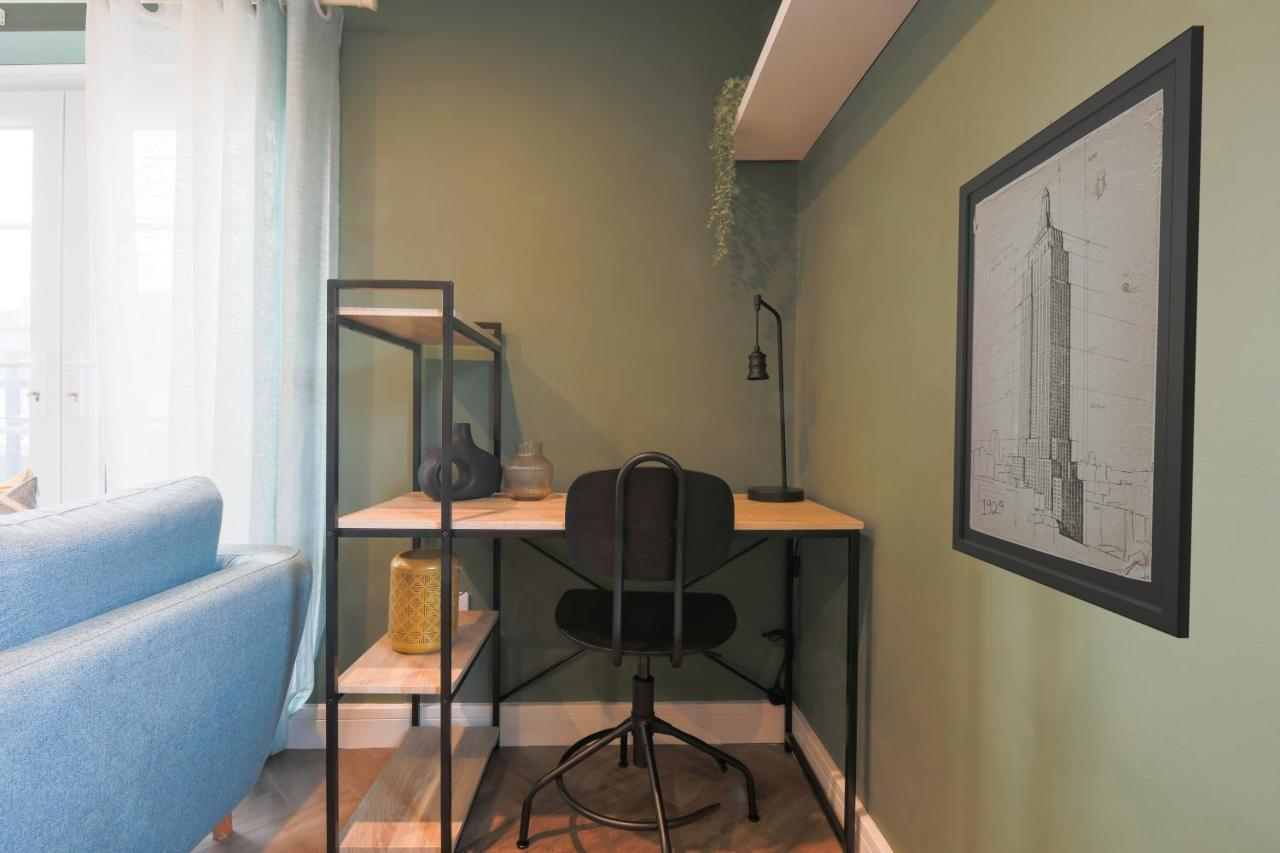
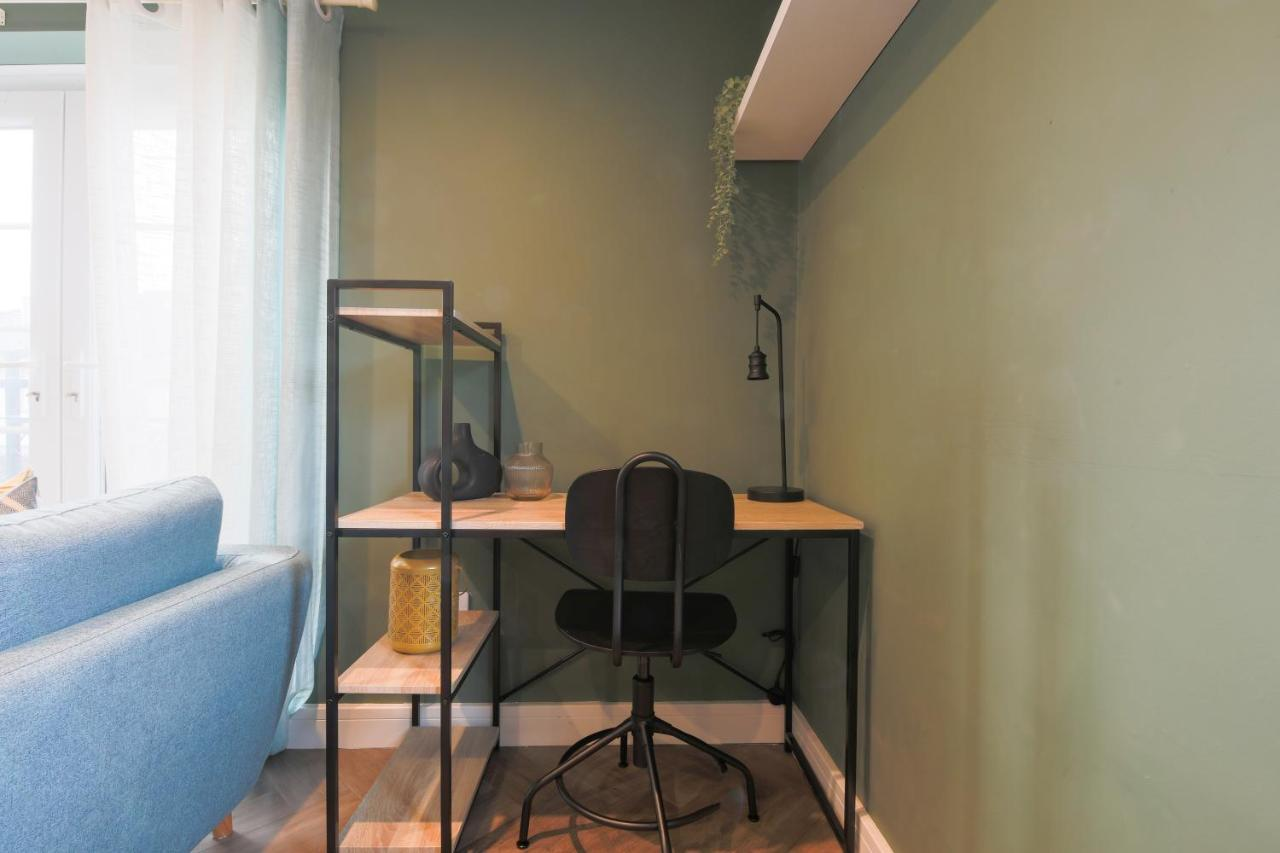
- wall art [951,24,1205,639]
